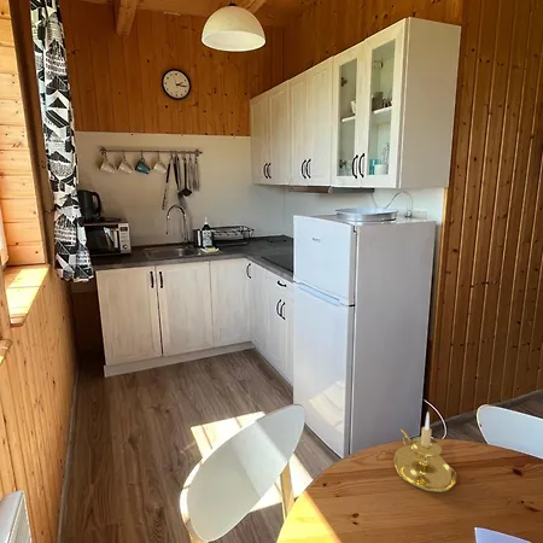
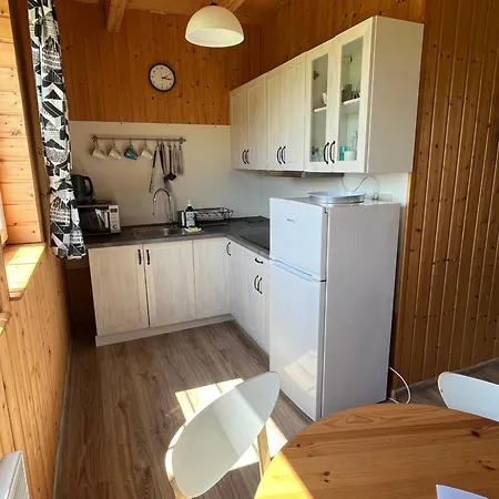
- candle holder [392,411,457,494]
